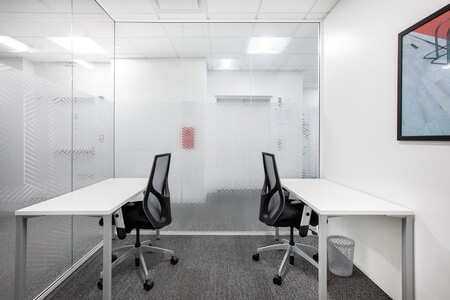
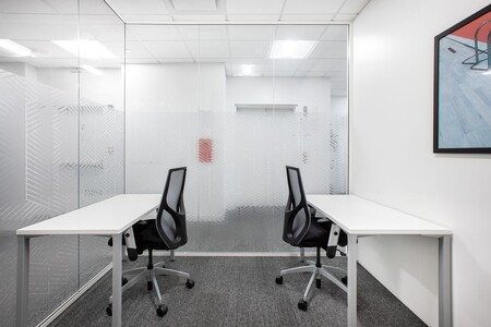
- wastebasket [326,234,356,277]
